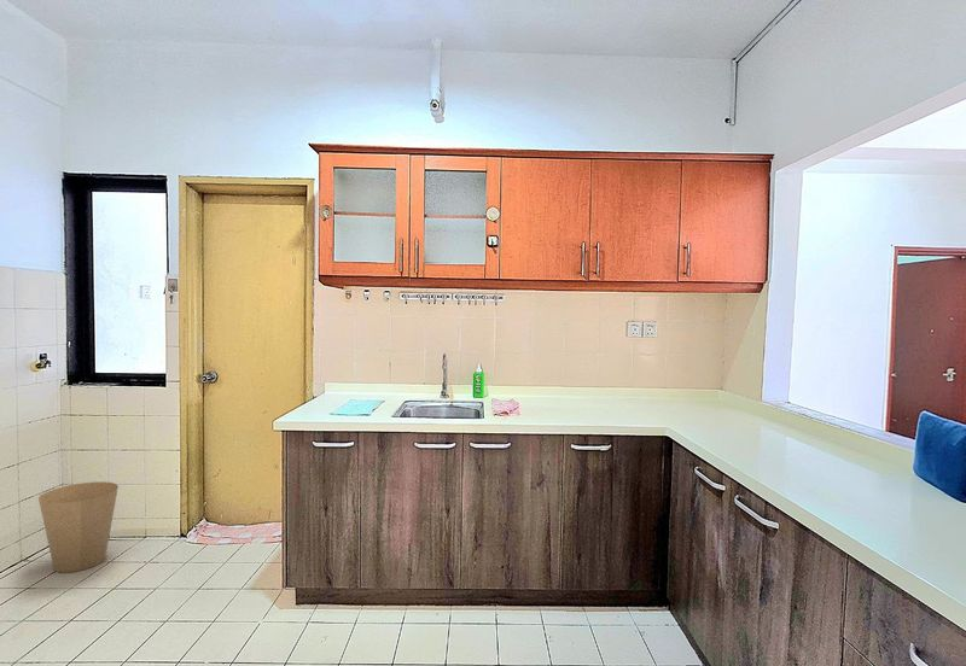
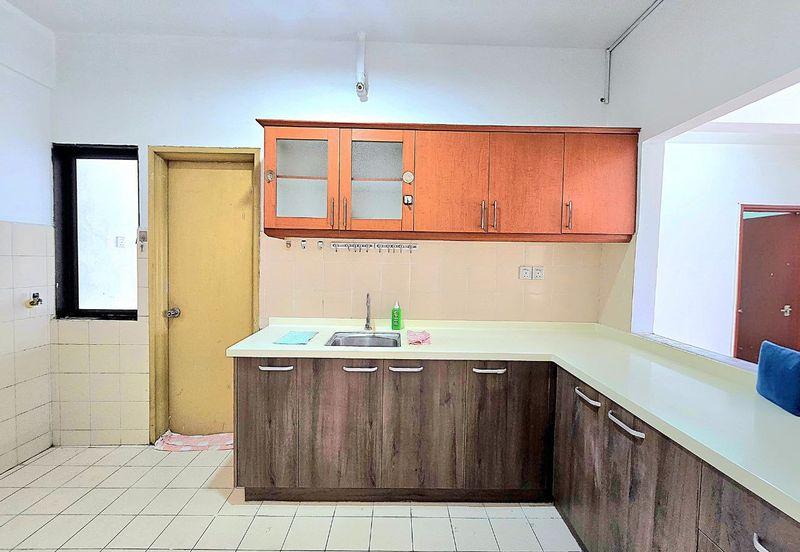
- trash can [37,480,120,574]
